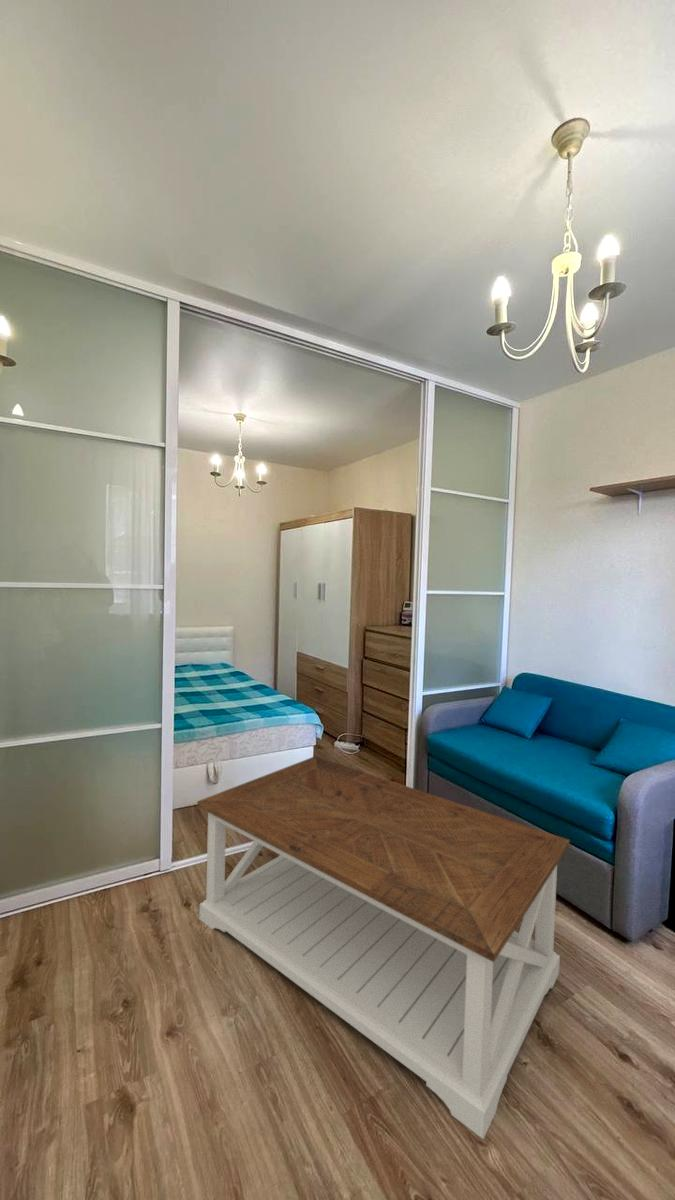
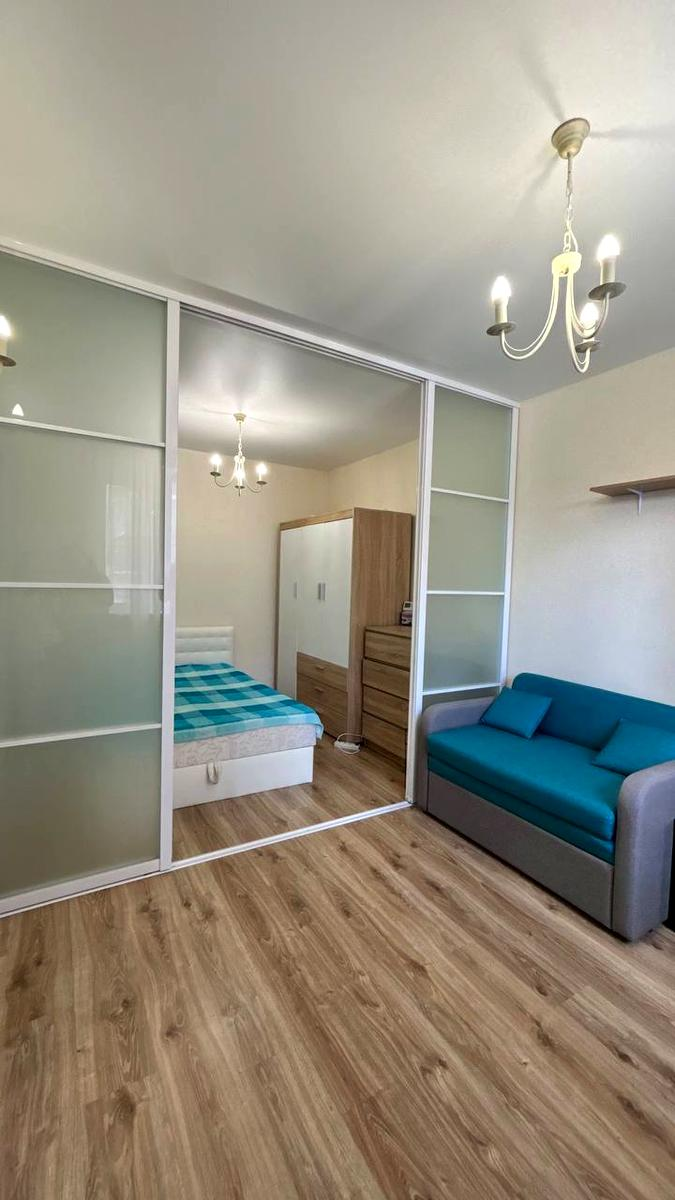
- coffee table [196,755,571,1140]
